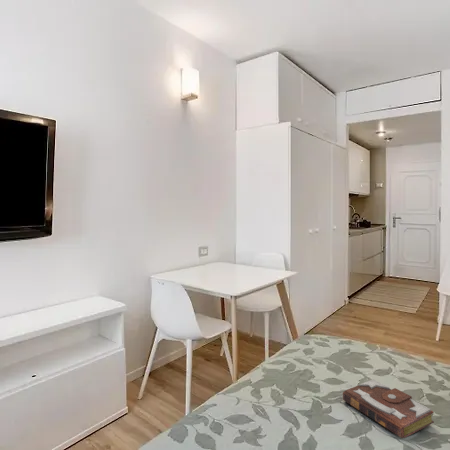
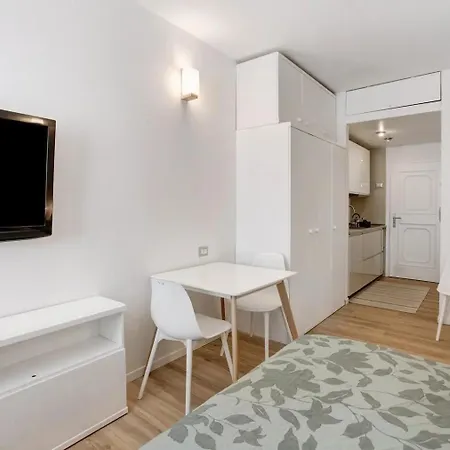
- book [342,378,435,439]
